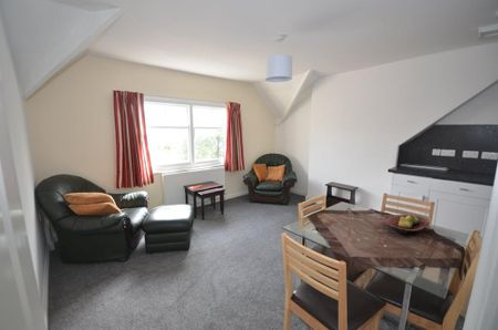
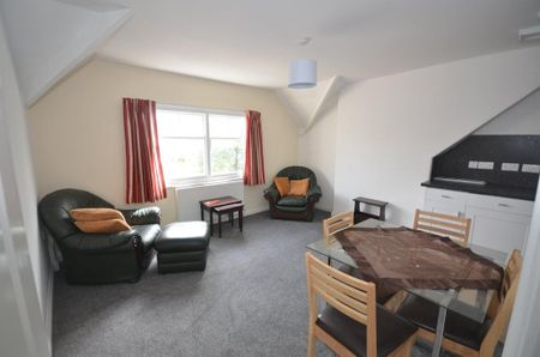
- fruit bowl [384,213,430,235]
